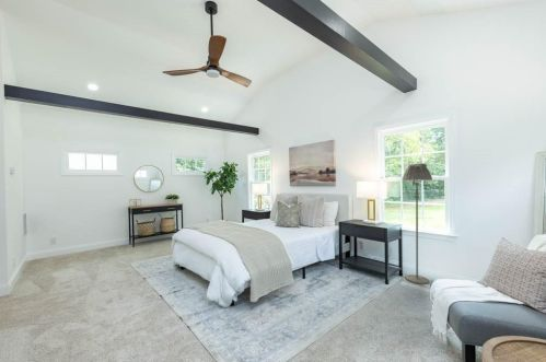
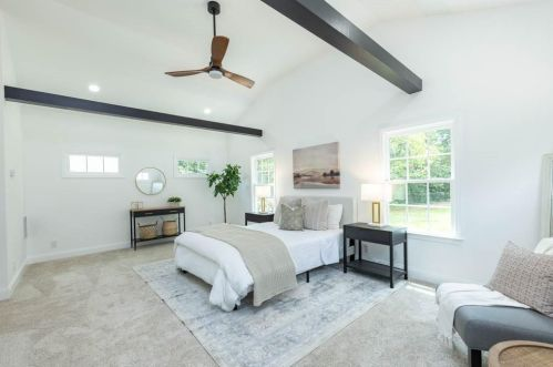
- floor lamp [402,162,433,285]
